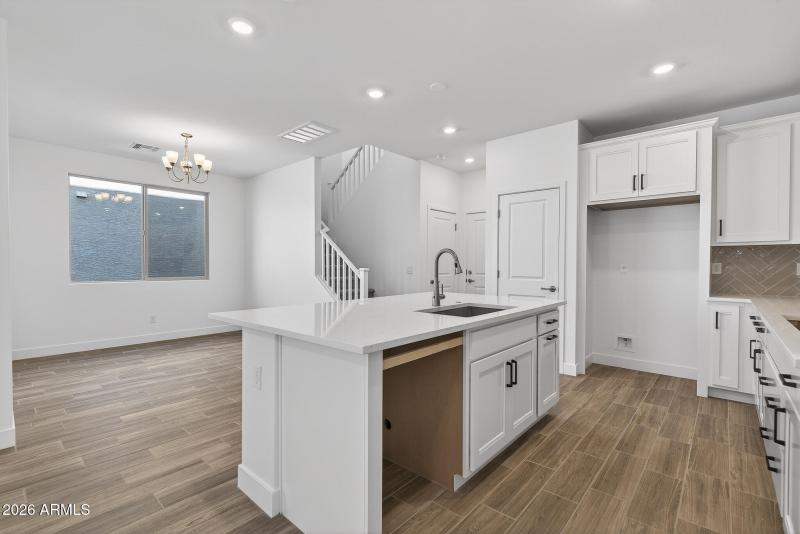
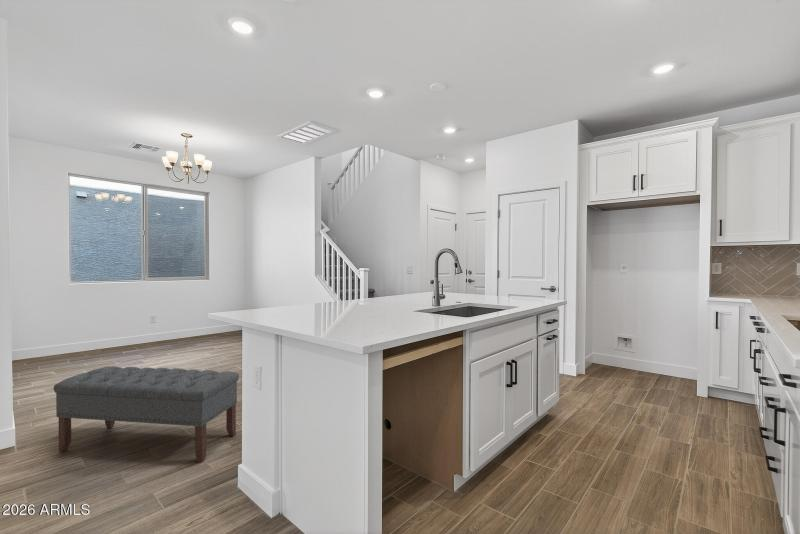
+ bench [53,365,240,463]
